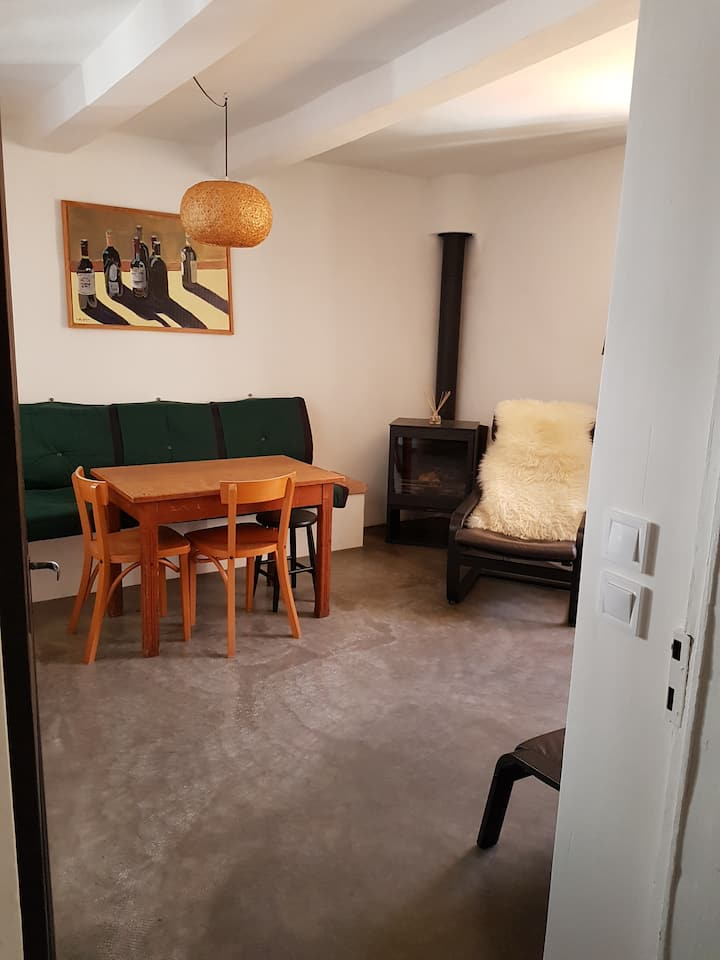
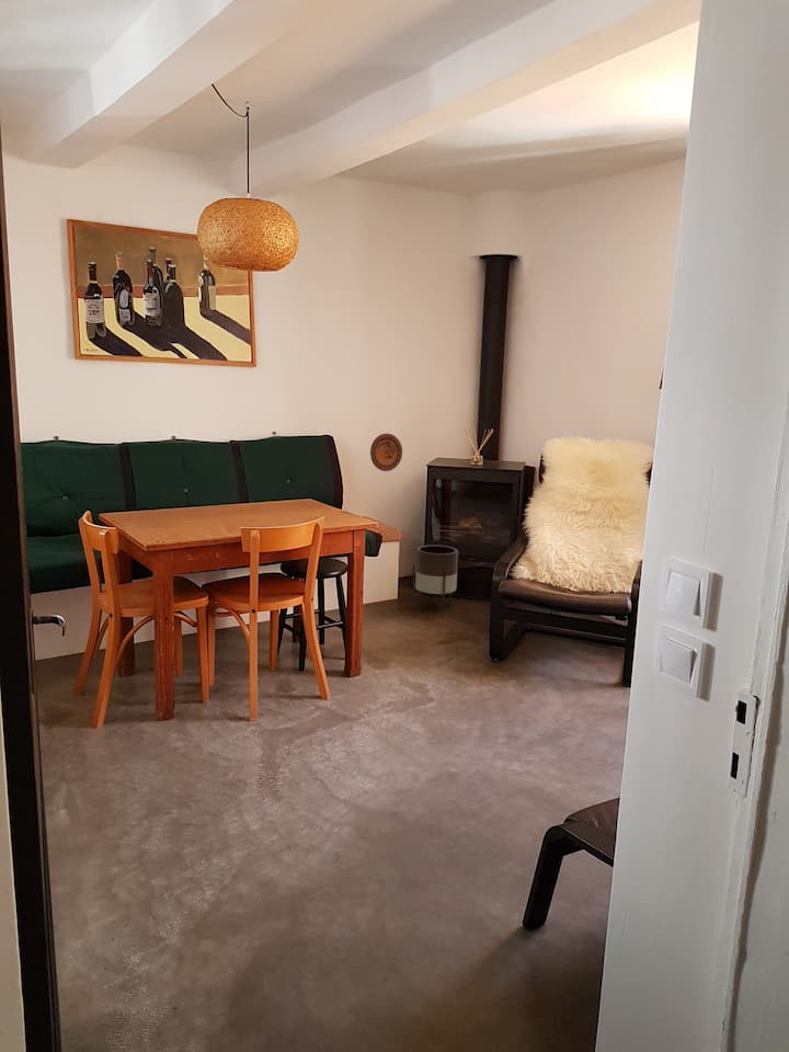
+ planter [410,544,459,618]
+ decorative plate [369,433,403,472]
